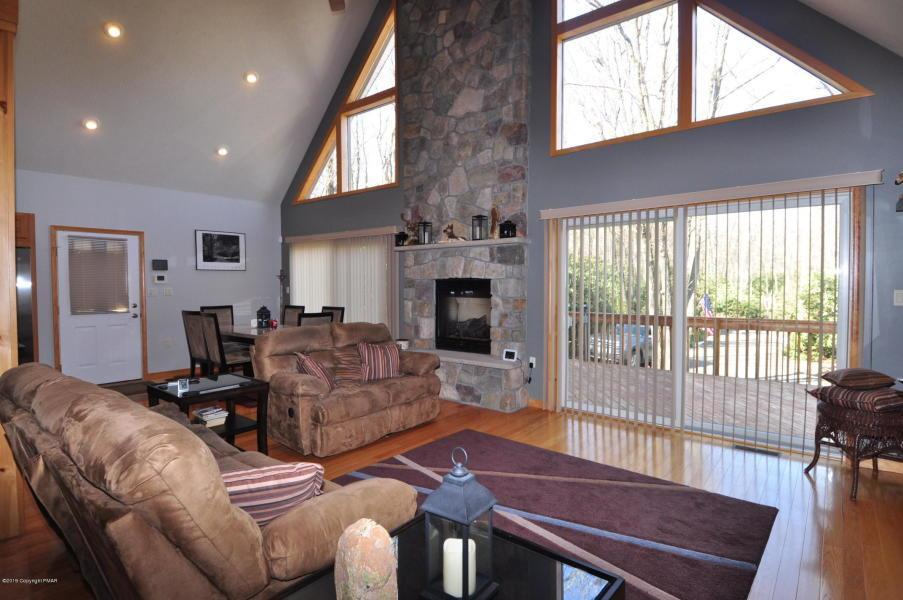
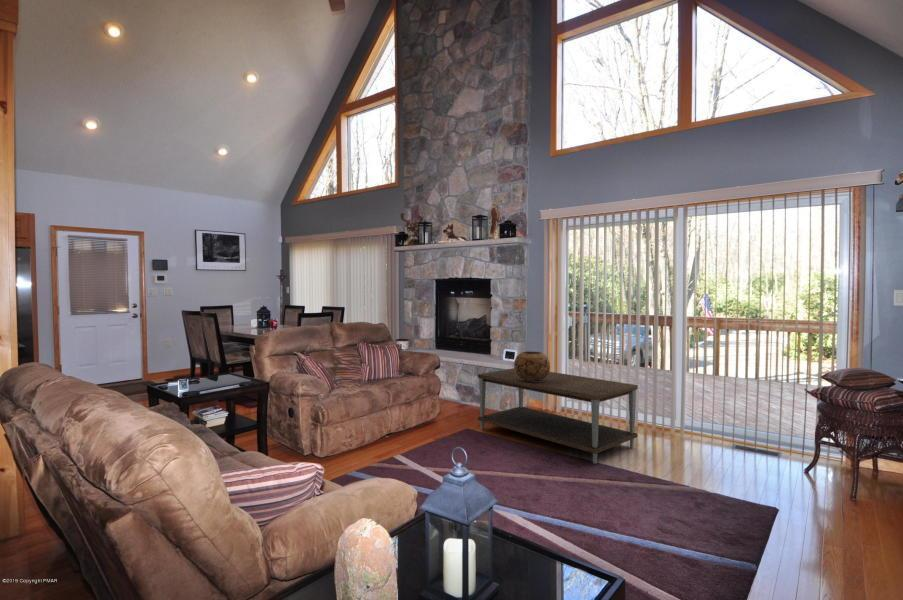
+ coffee table [477,368,639,465]
+ decorative bowl [513,350,551,382]
